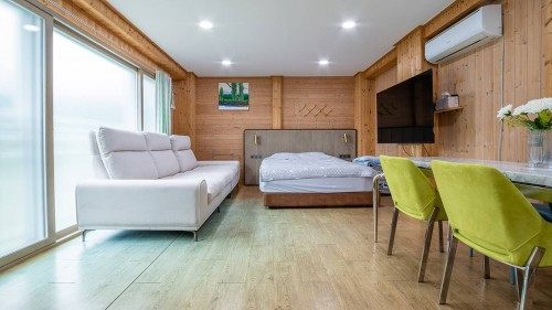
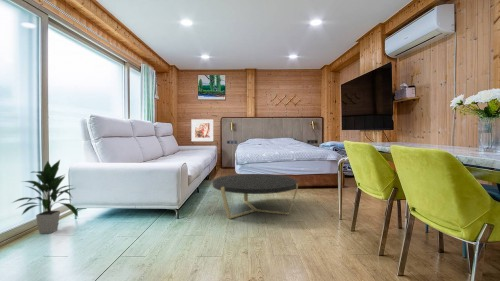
+ coffee table [211,173,299,220]
+ indoor plant [11,159,79,235]
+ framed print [190,119,214,142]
